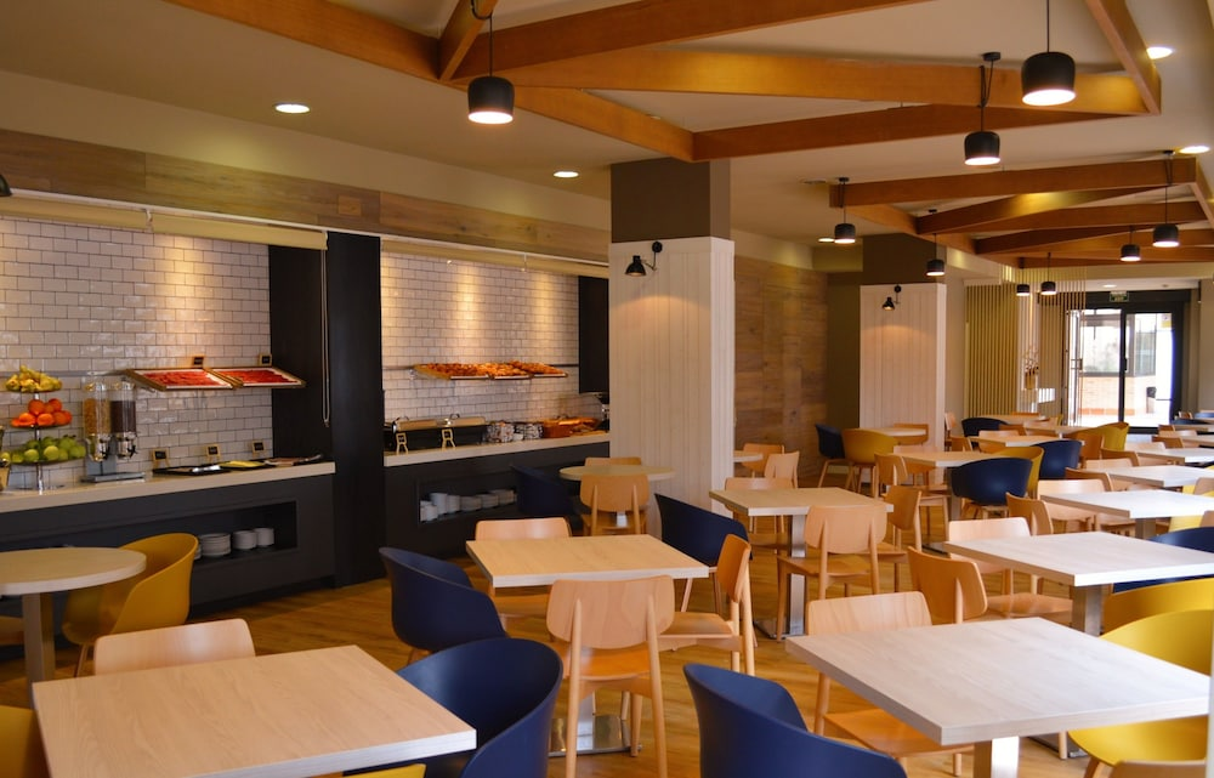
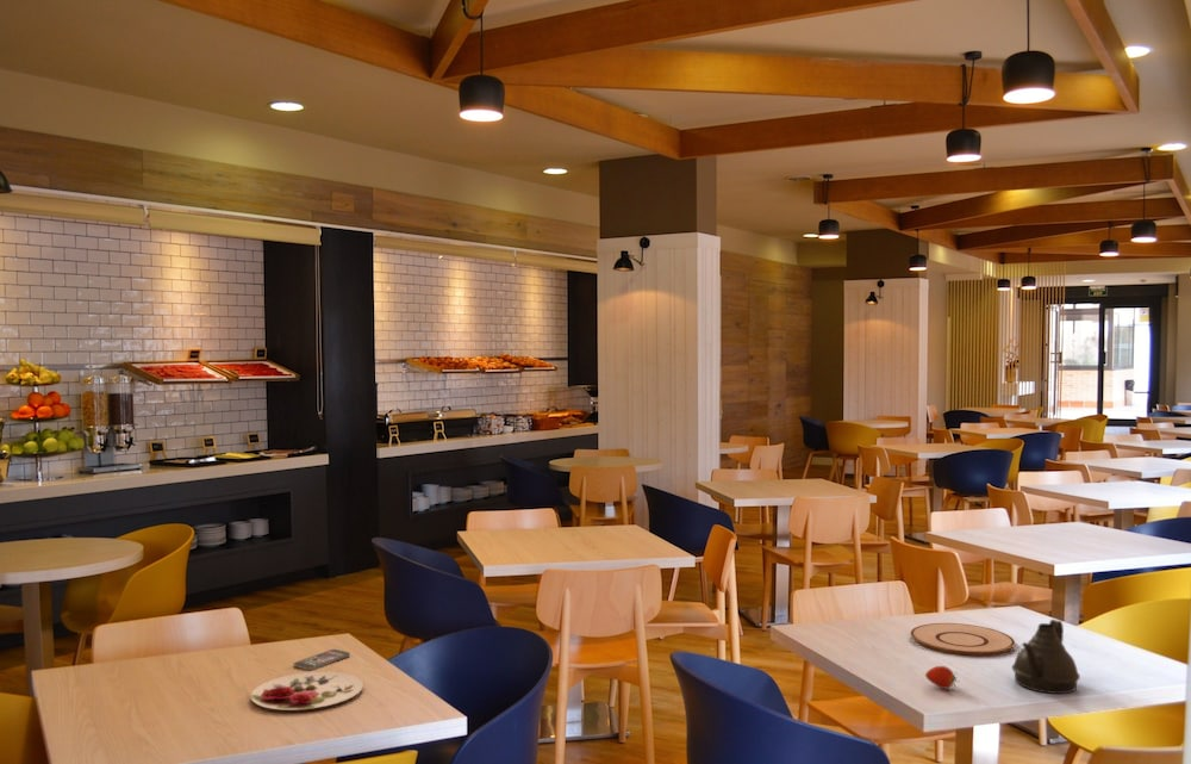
+ plate [910,622,1016,657]
+ smartphone [293,648,351,671]
+ fruit [924,665,960,692]
+ teapot [1010,619,1081,695]
+ plate [250,671,364,712]
